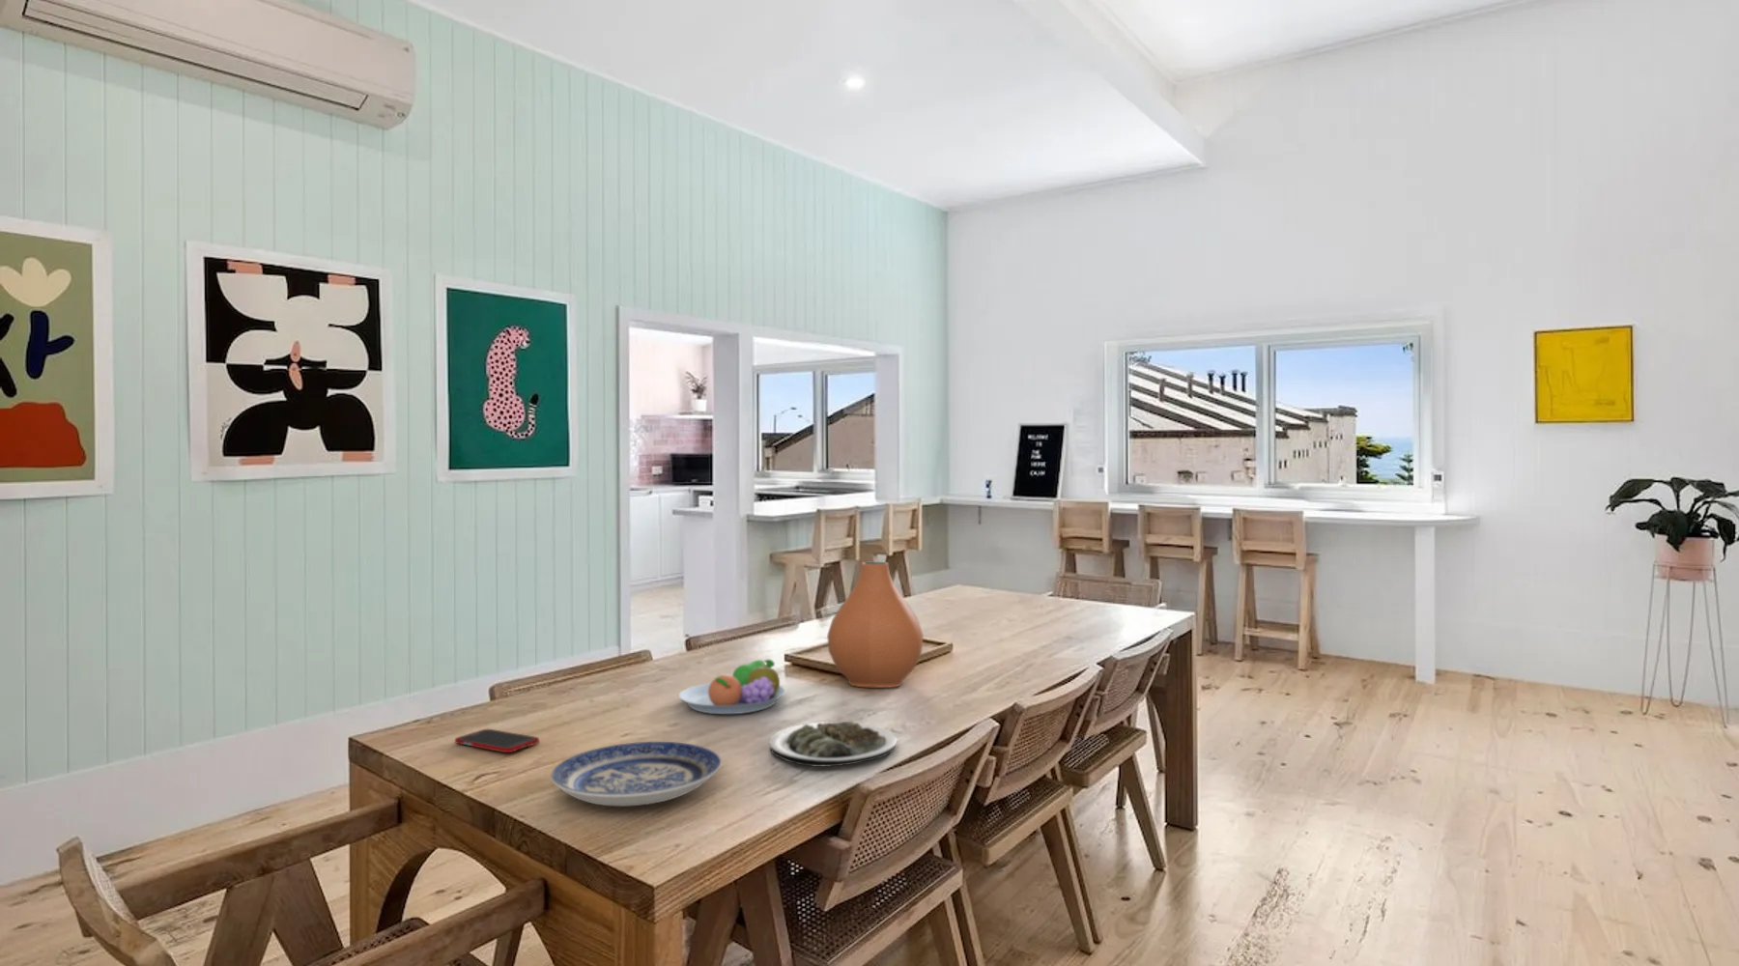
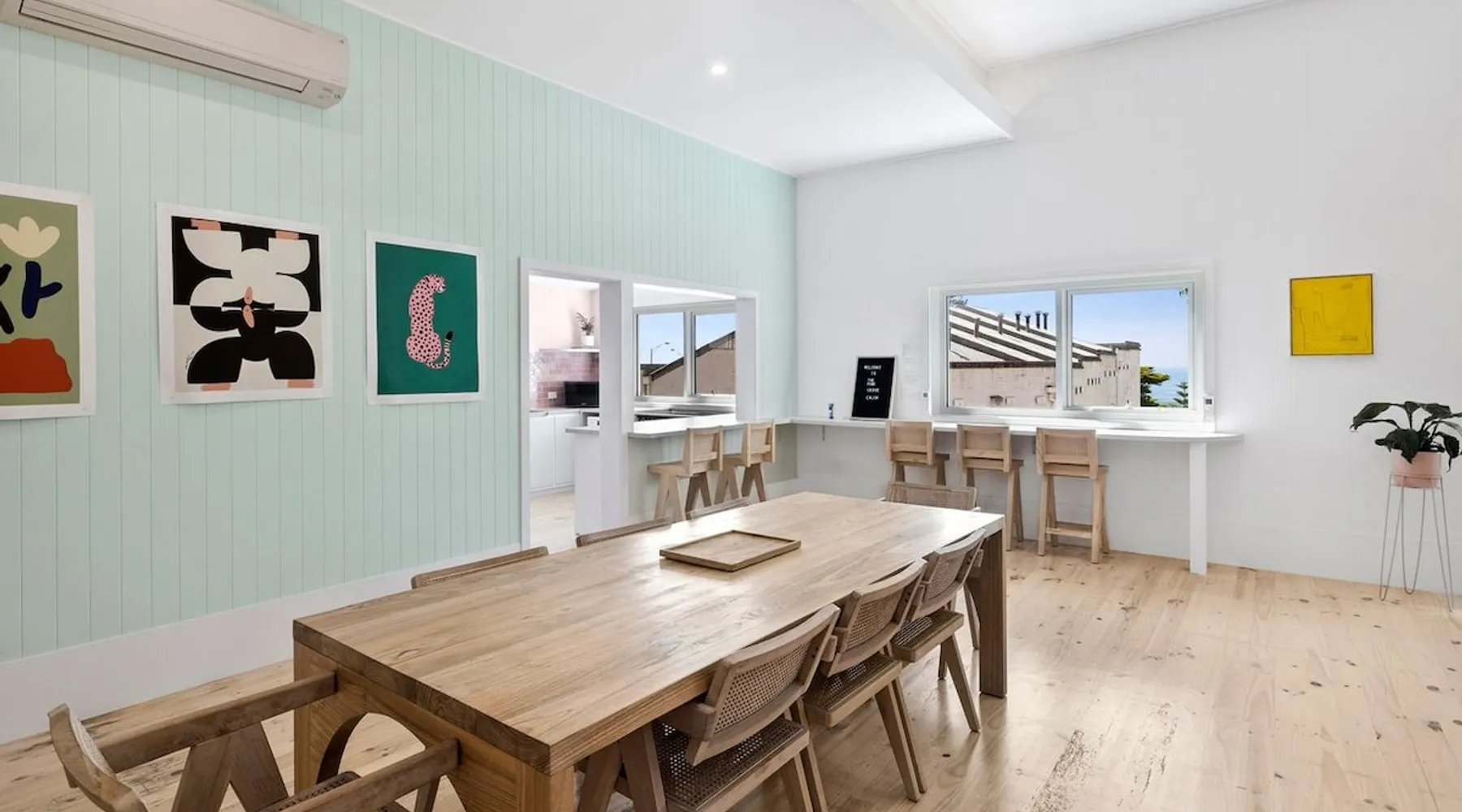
- vase [825,562,924,689]
- plate [550,741,722,807]
- fruit bowl [678,658,786,715]
- plate [768,721,898,769]
- cell phone [454,728,540,753]
